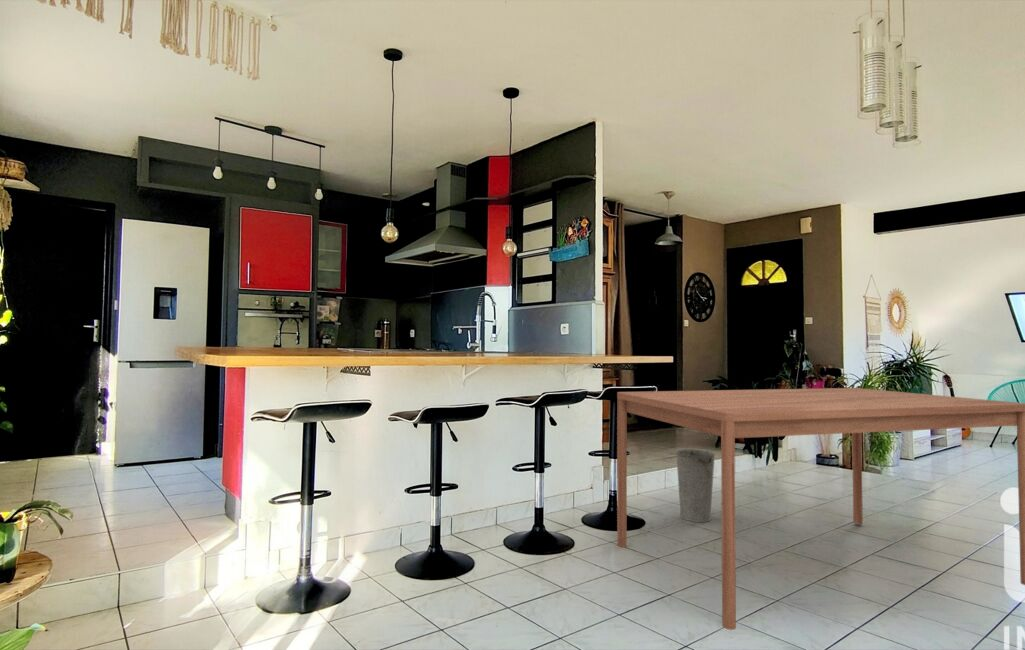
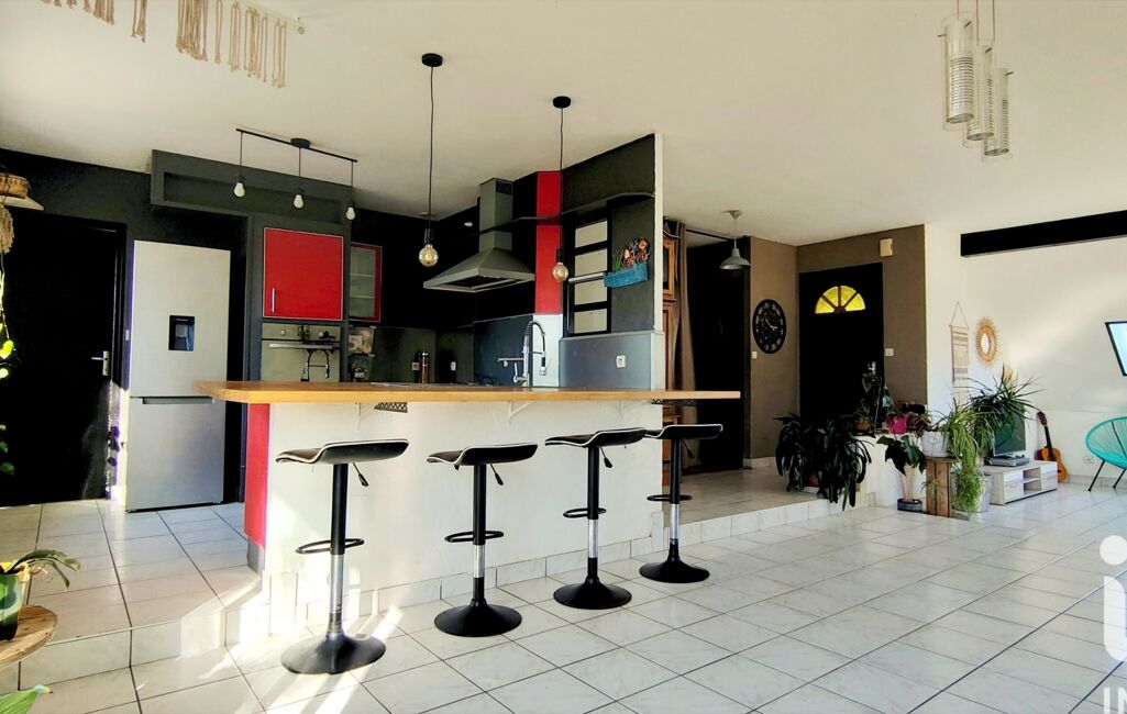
- dining table [616,387,1025,631]
- bucket [675,448,716,523]
